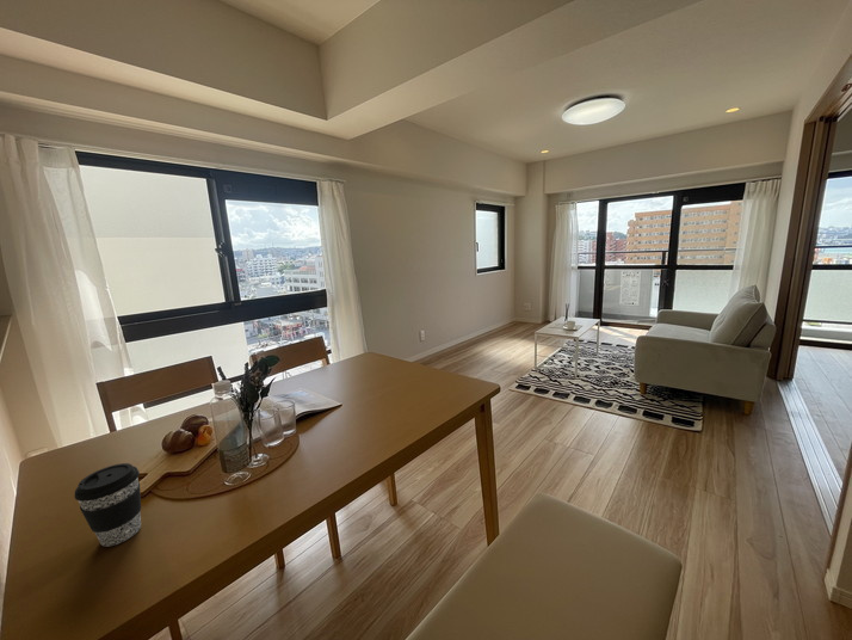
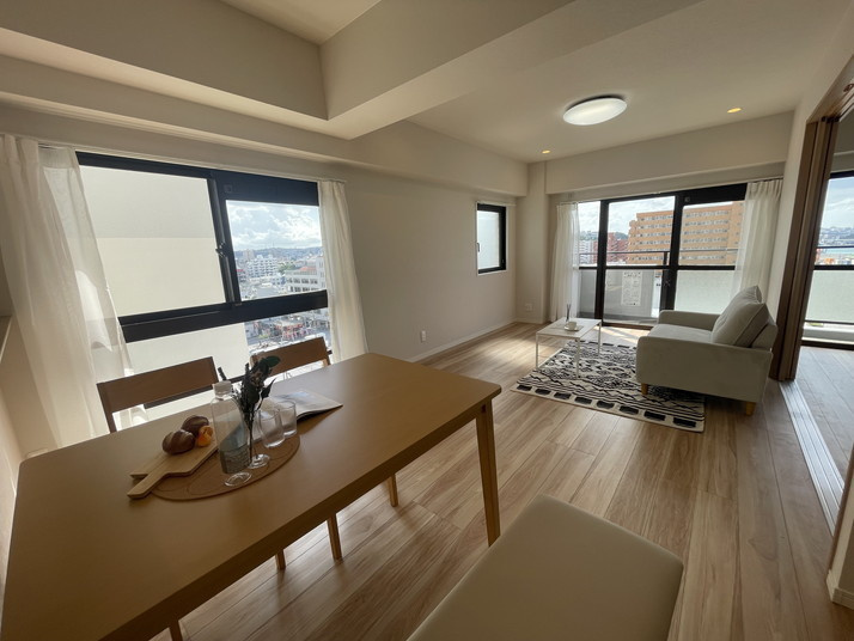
- coffee cup [74,462,142,548]
